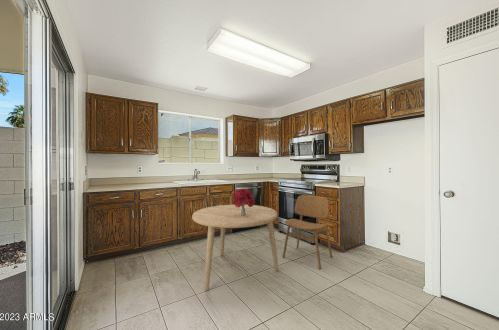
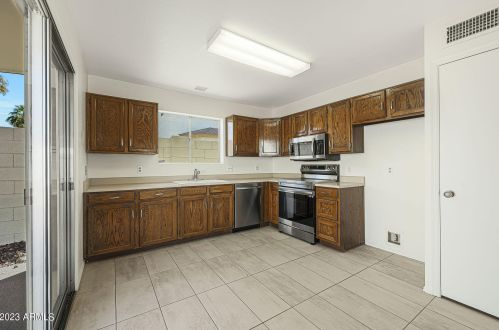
- bouquet [232,187,255,216]
- dining chair [282,194,333,270]
- dining table [191,204,280,292]
